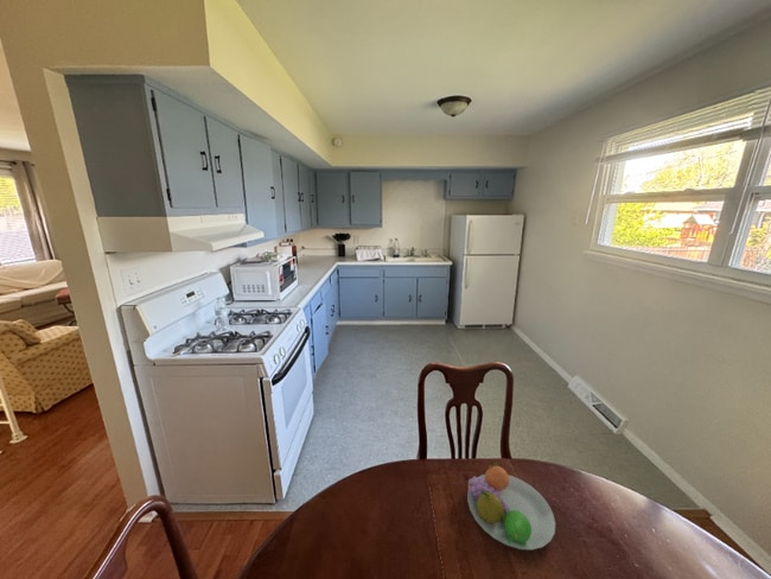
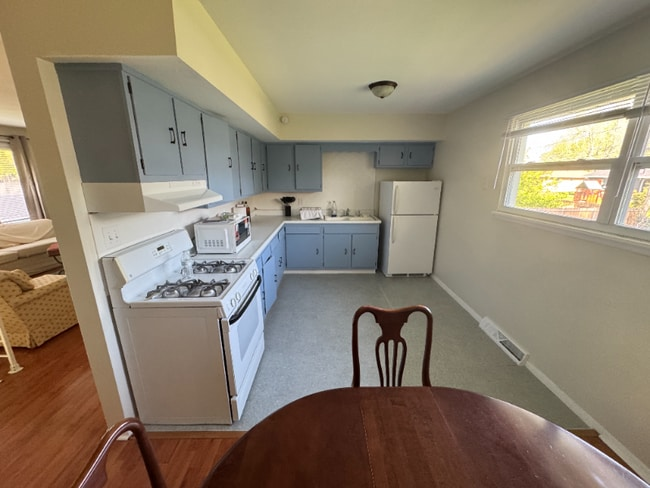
- fruit bowl [466,463,556,551]
